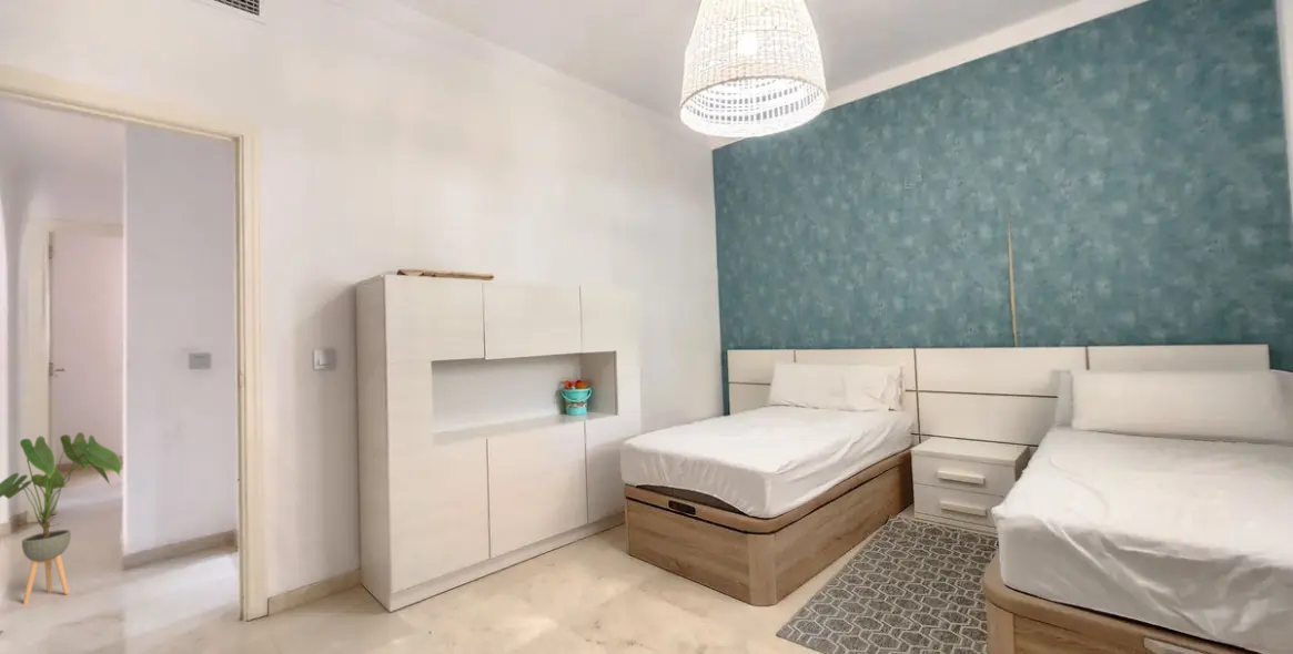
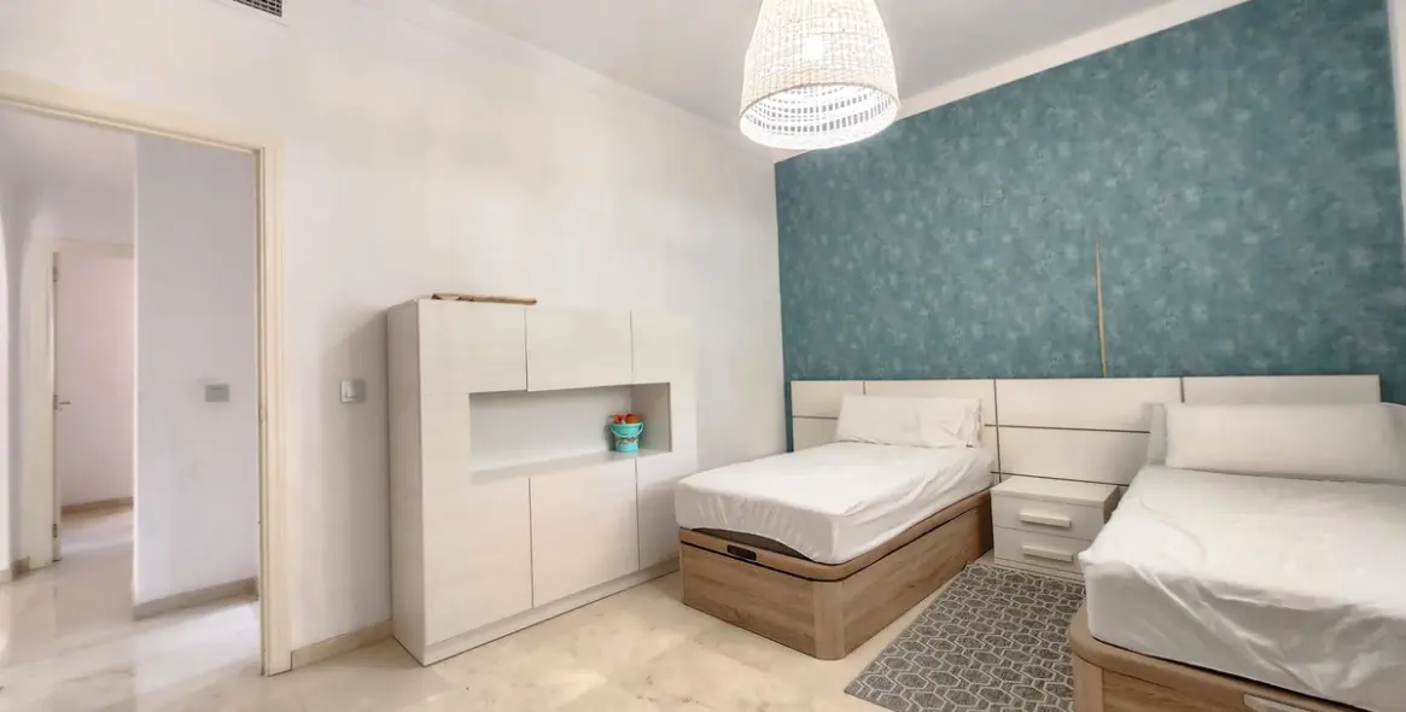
- house plant [0,431,122,605]
